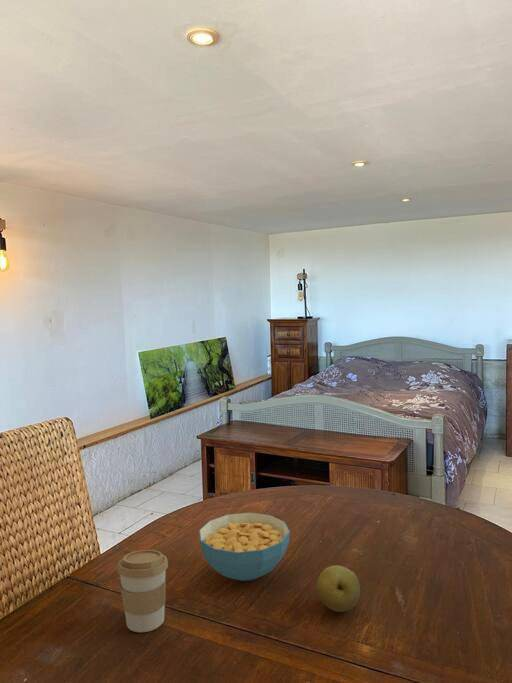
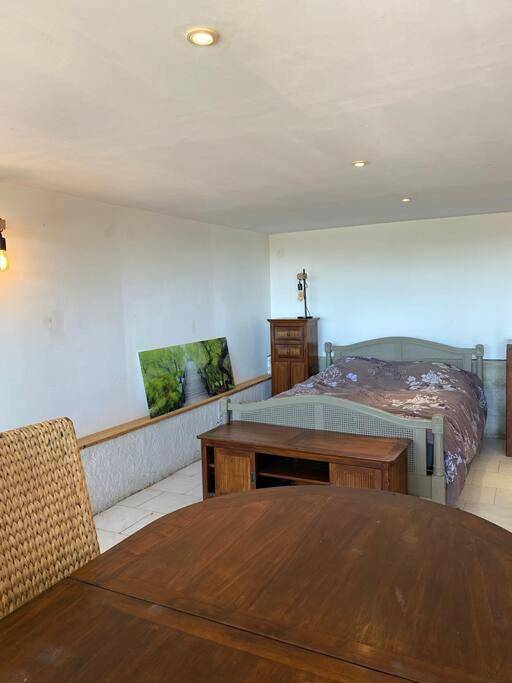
- coffee cup [116,549,169,633]
- fruit [316,564,361,613]
- cereal bowl [198,512,291,582]
